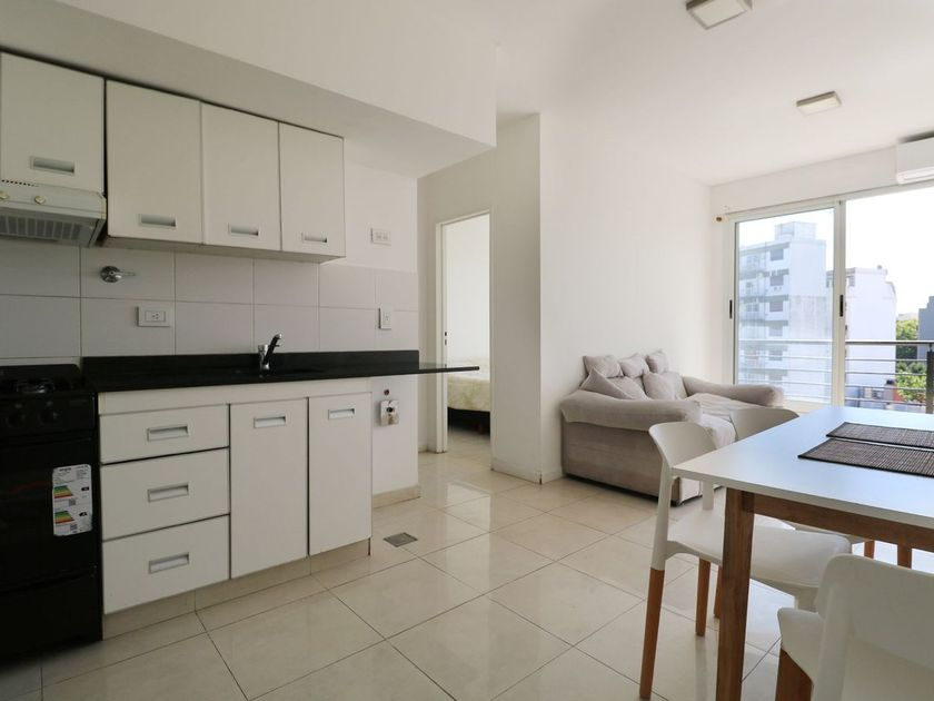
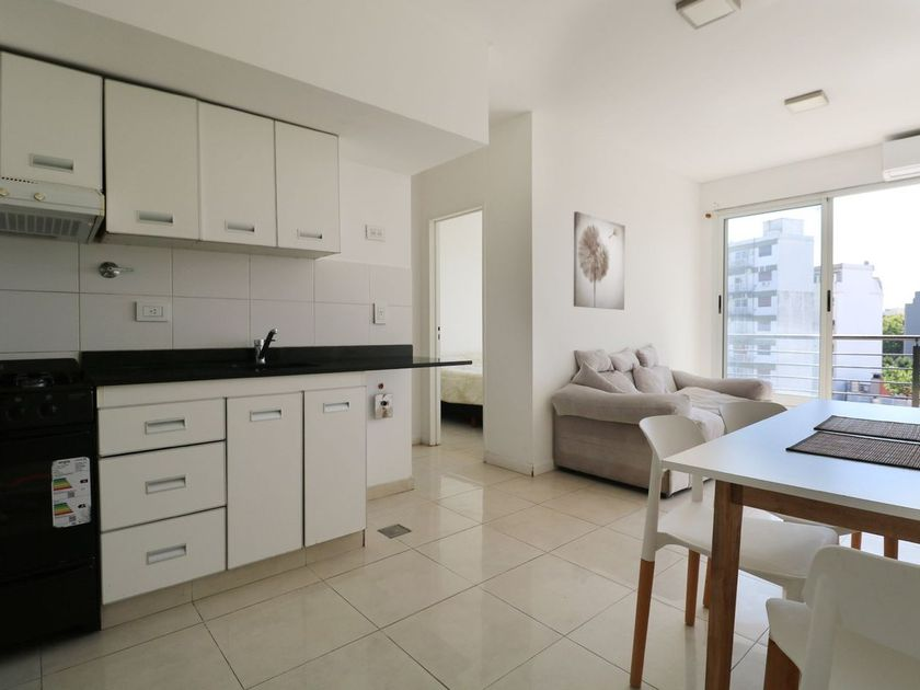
+ wall art [573,210,626,311]
